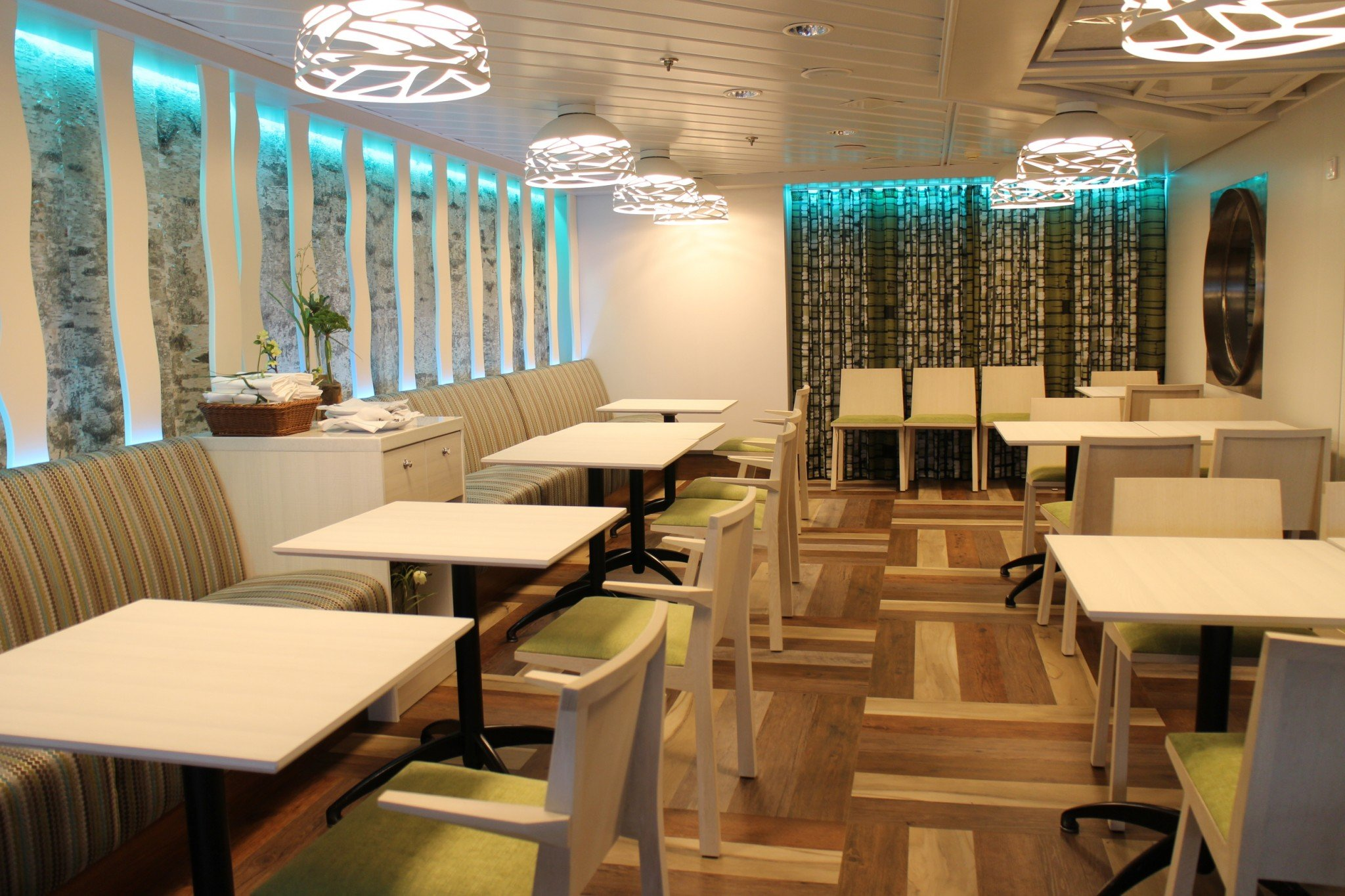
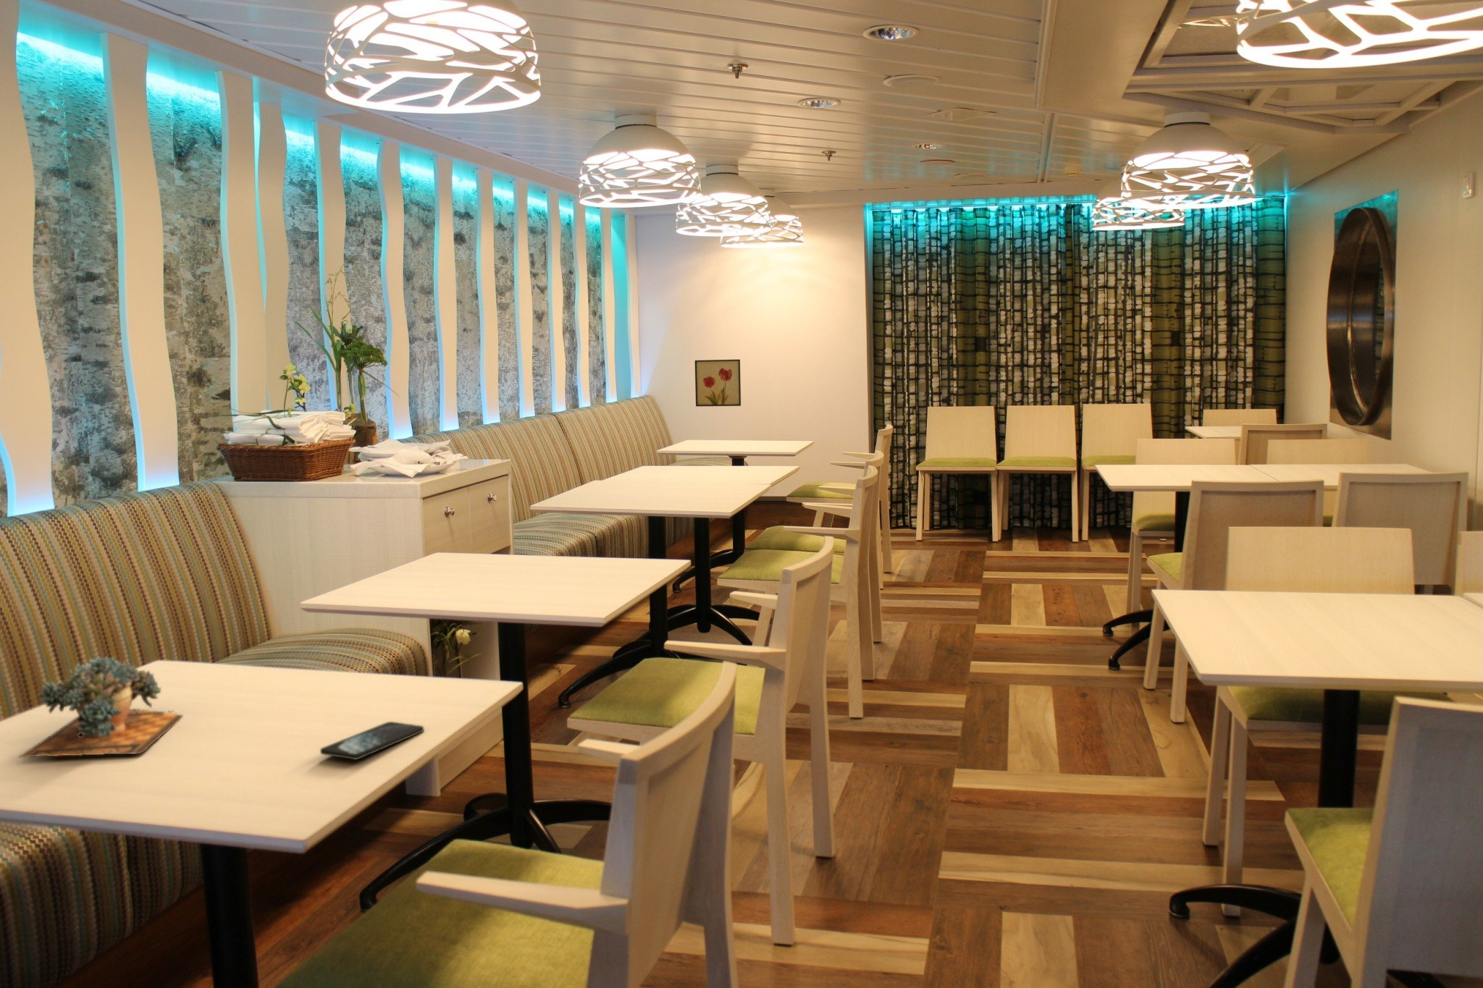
+ succulent plant [18,656,184,758]
+ wall art [695,359,741,408]
+ smartphone [320,721,425,761]
